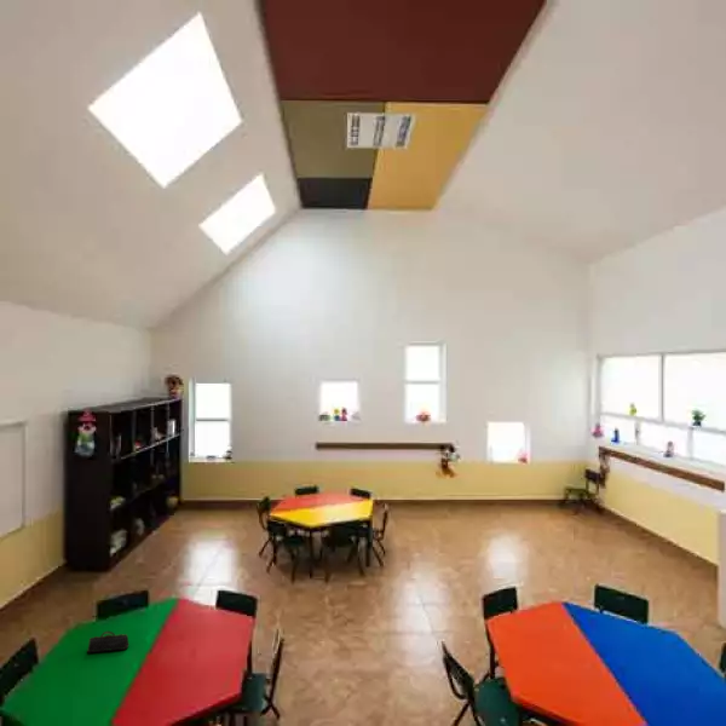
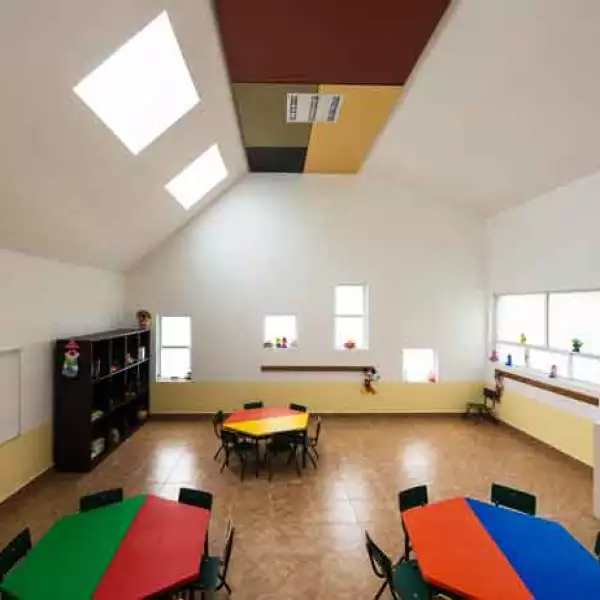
- pencil case [86,630,129,653]
